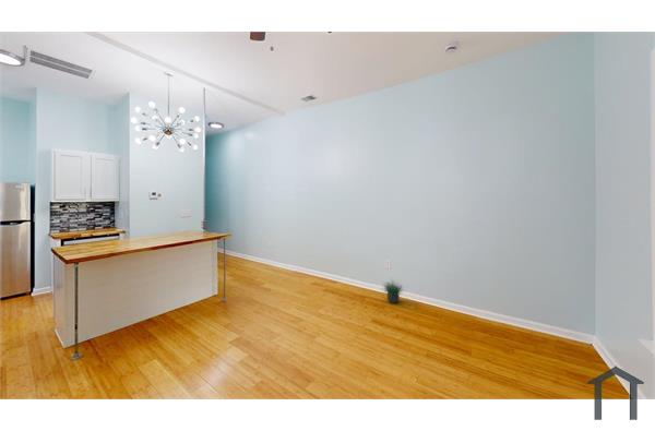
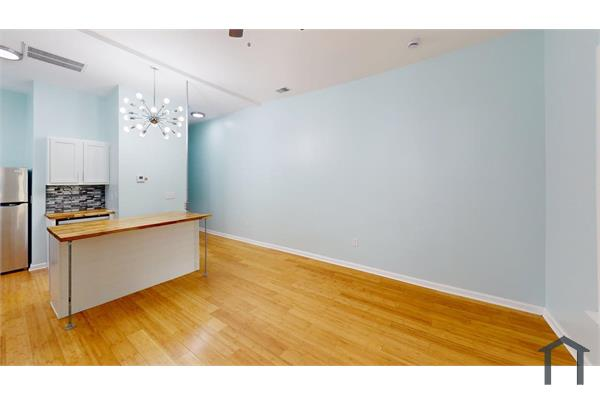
- potted plant [381,279,407,304]
